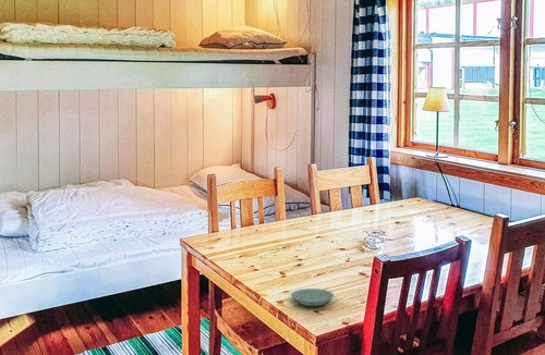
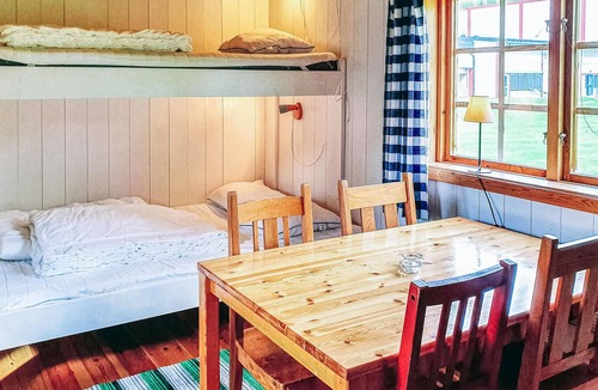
- saucer [290,287,335,307]
